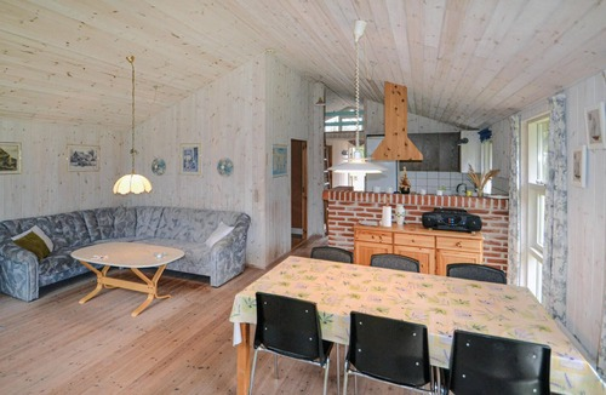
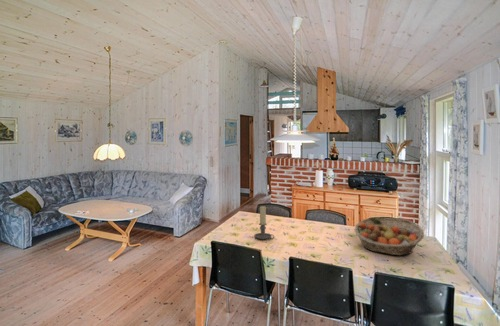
+ candle holder [253,205,275,240]
+ fruit basket [353,216,425,256]
